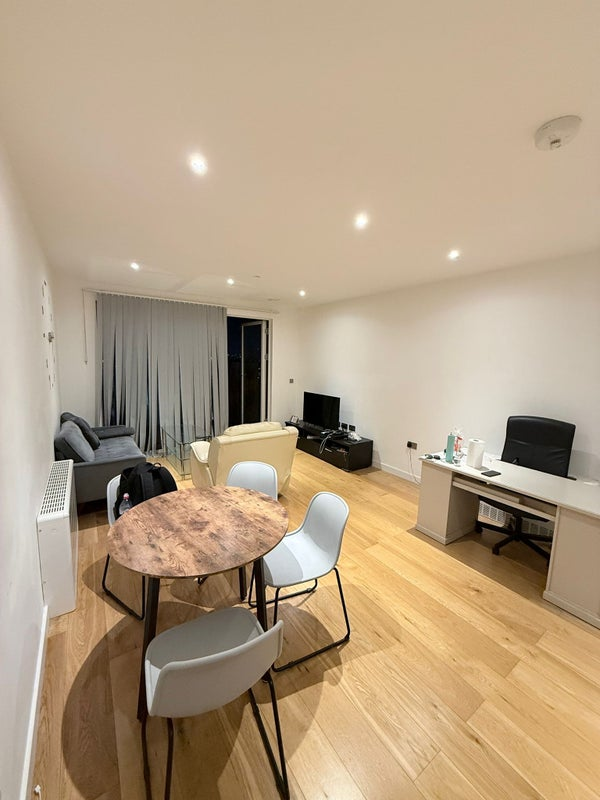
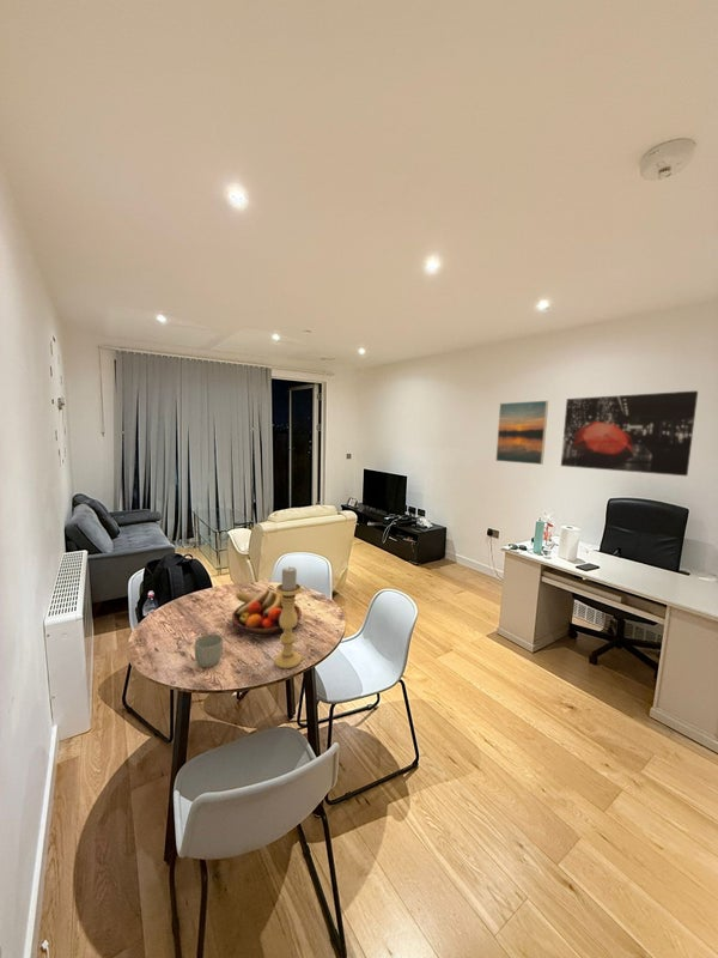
+ candle holder [273,565,303,669]
+ mug [193,632,224,668]
+ fruit bowl [231,588,303,638]
+ wall art [560,389,699,477]
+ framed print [494,400,549,466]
